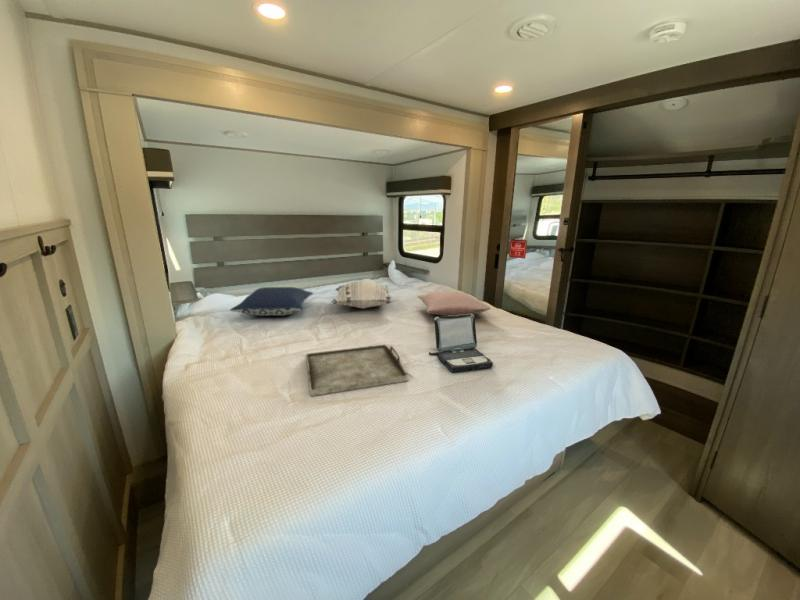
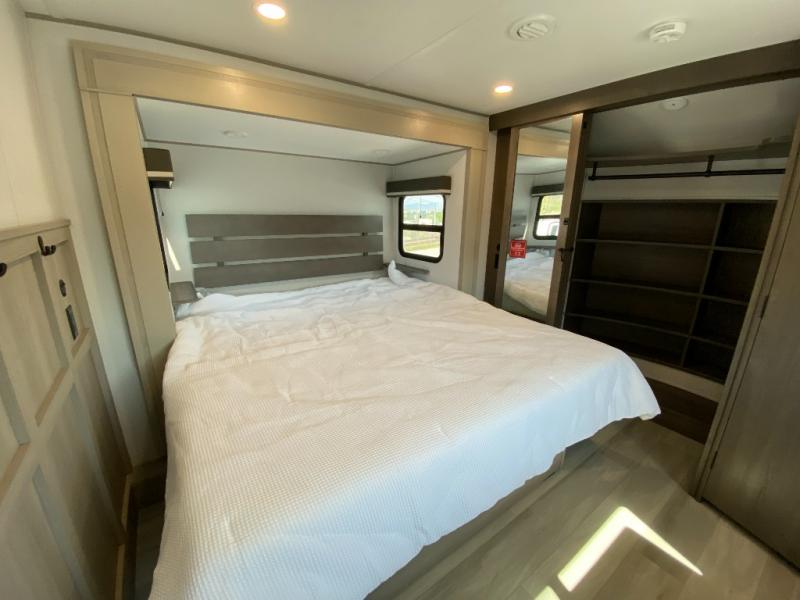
- serving tray [305,343,409,397]
- pillow [229,286,314,317]
- laptop [428,314,494,373]
- decorative pillow [330,279,396,310]
- pillow [416,290,492,317]
